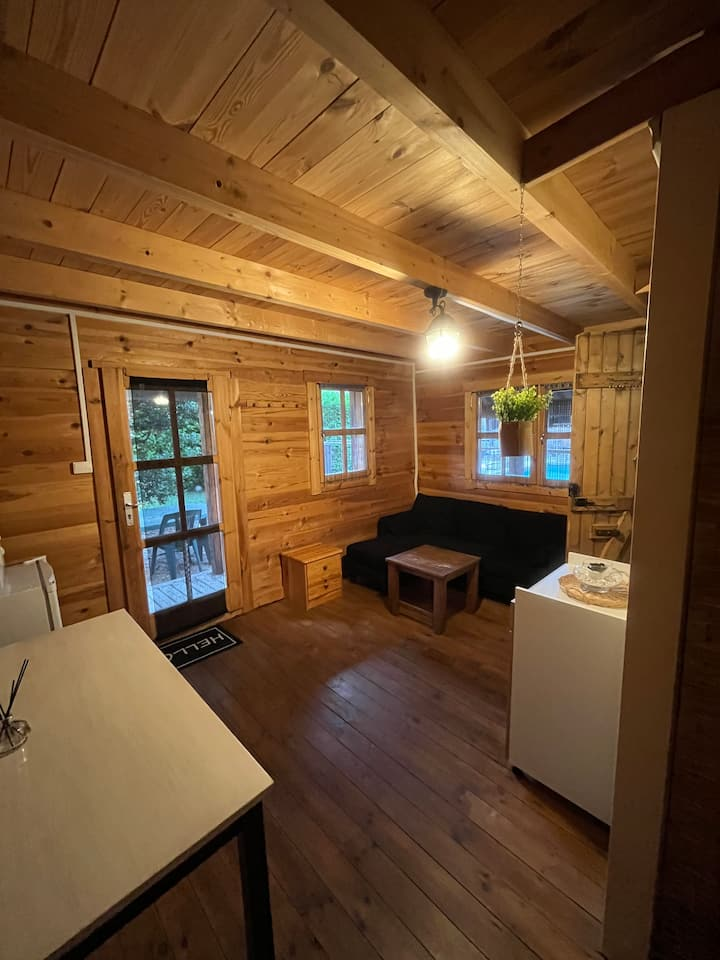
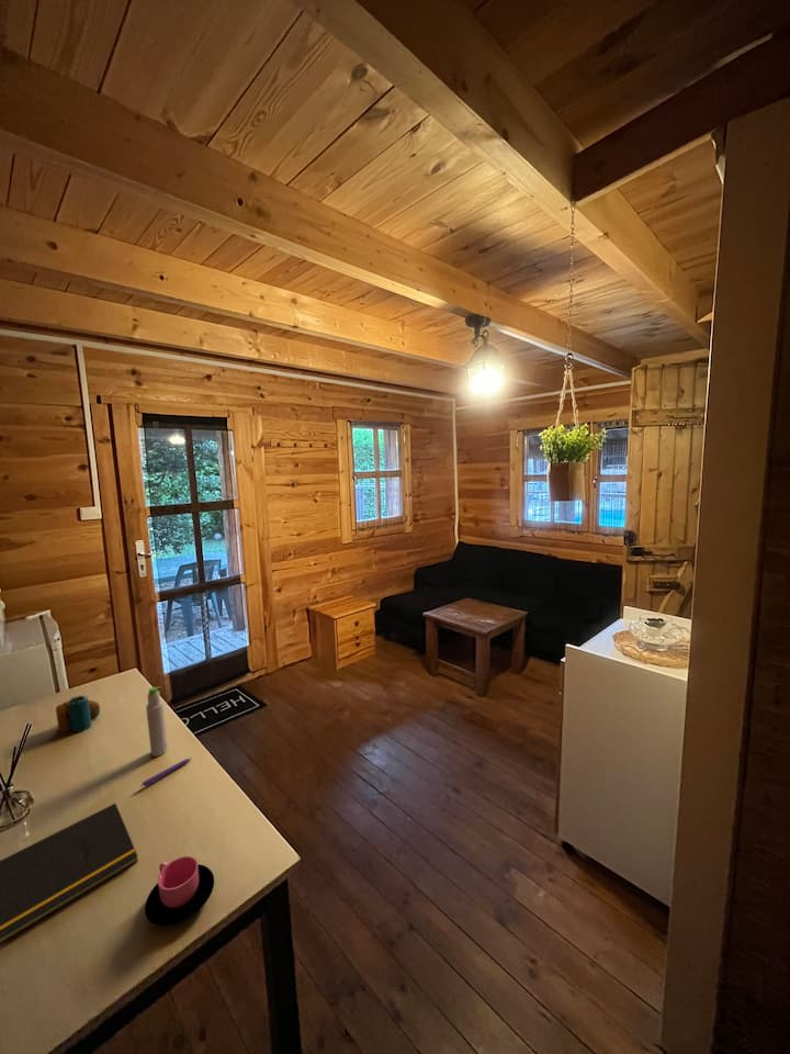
+ notepad [0,803,139,945]
+ candle [55,694,101,733]
+ bottle [145,685,169,758]
+ cup [144,855,215,928]
+ pen [140,756,193,787]
